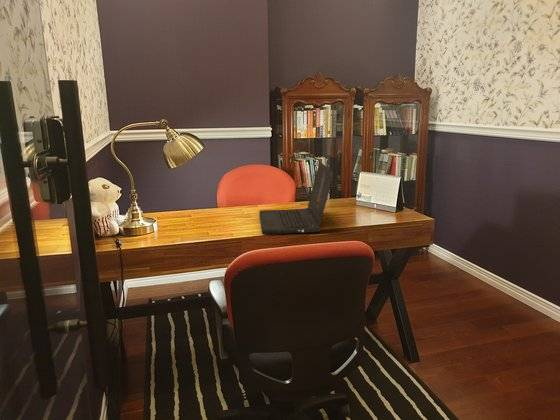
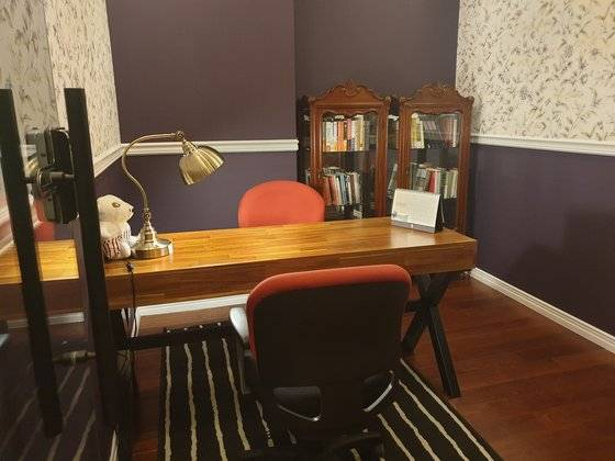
- laptop computer [258,161,335,235]
